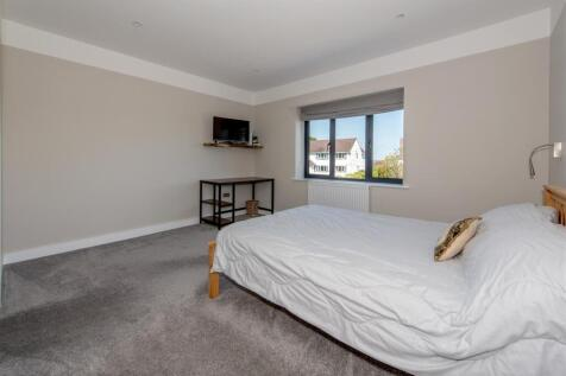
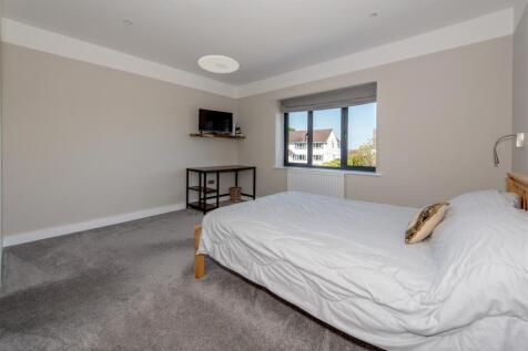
+ ceiling light [197,54,241,74]
